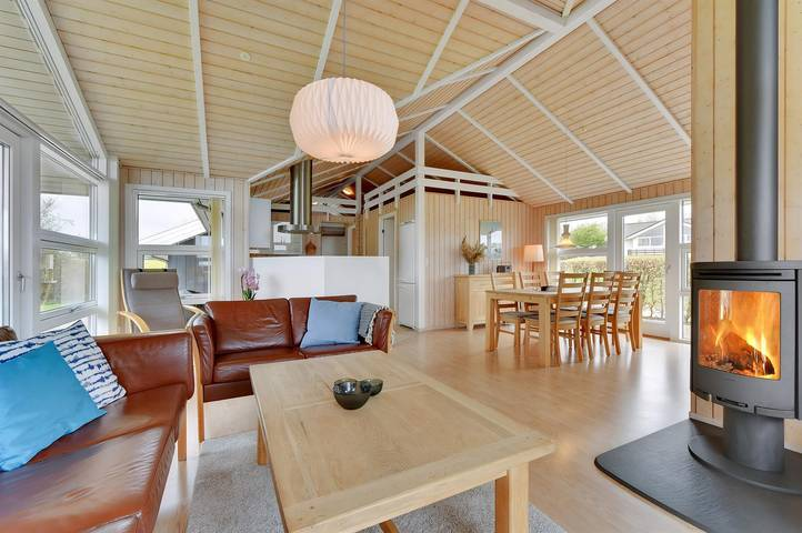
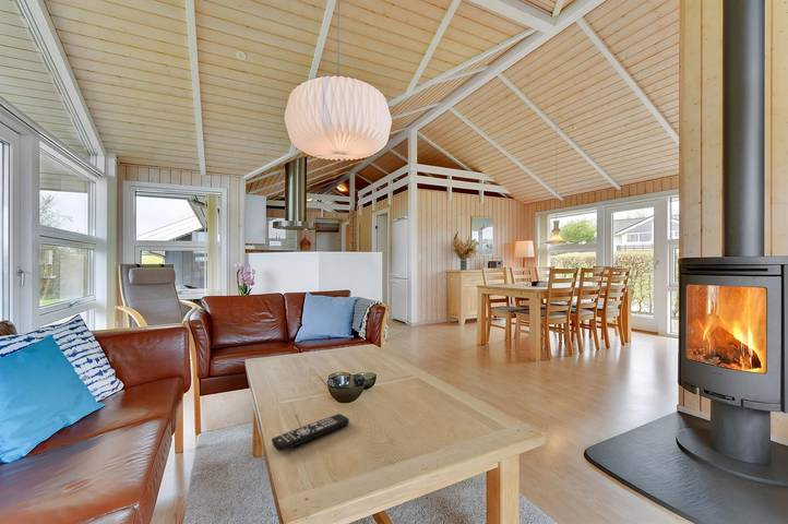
+ remote control [271,413,350,452]
